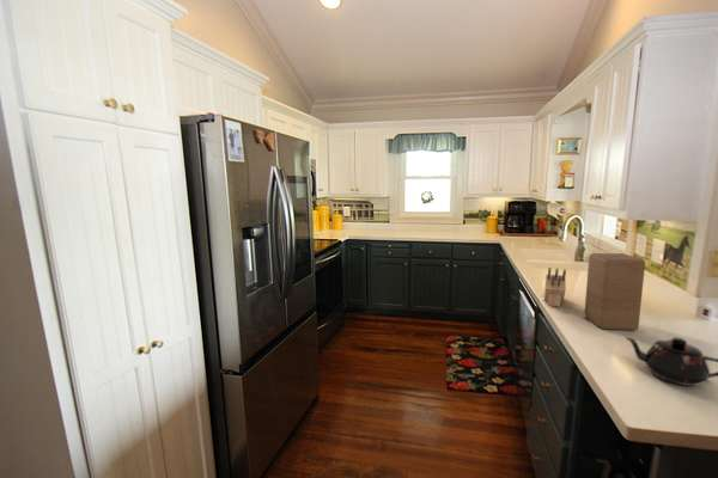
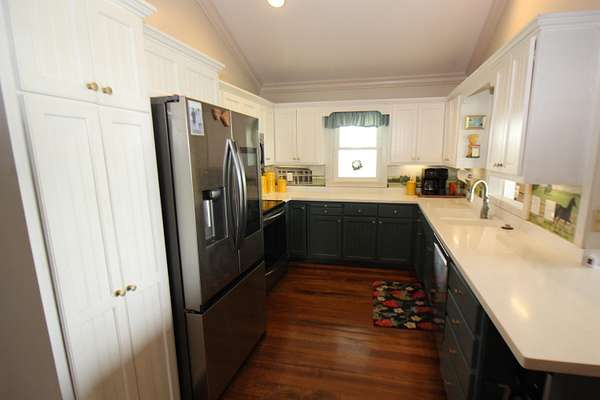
- teapot [625,336,718,387]
- wooden block [583,252,646,331]
- knife block [542,266,567,308]
